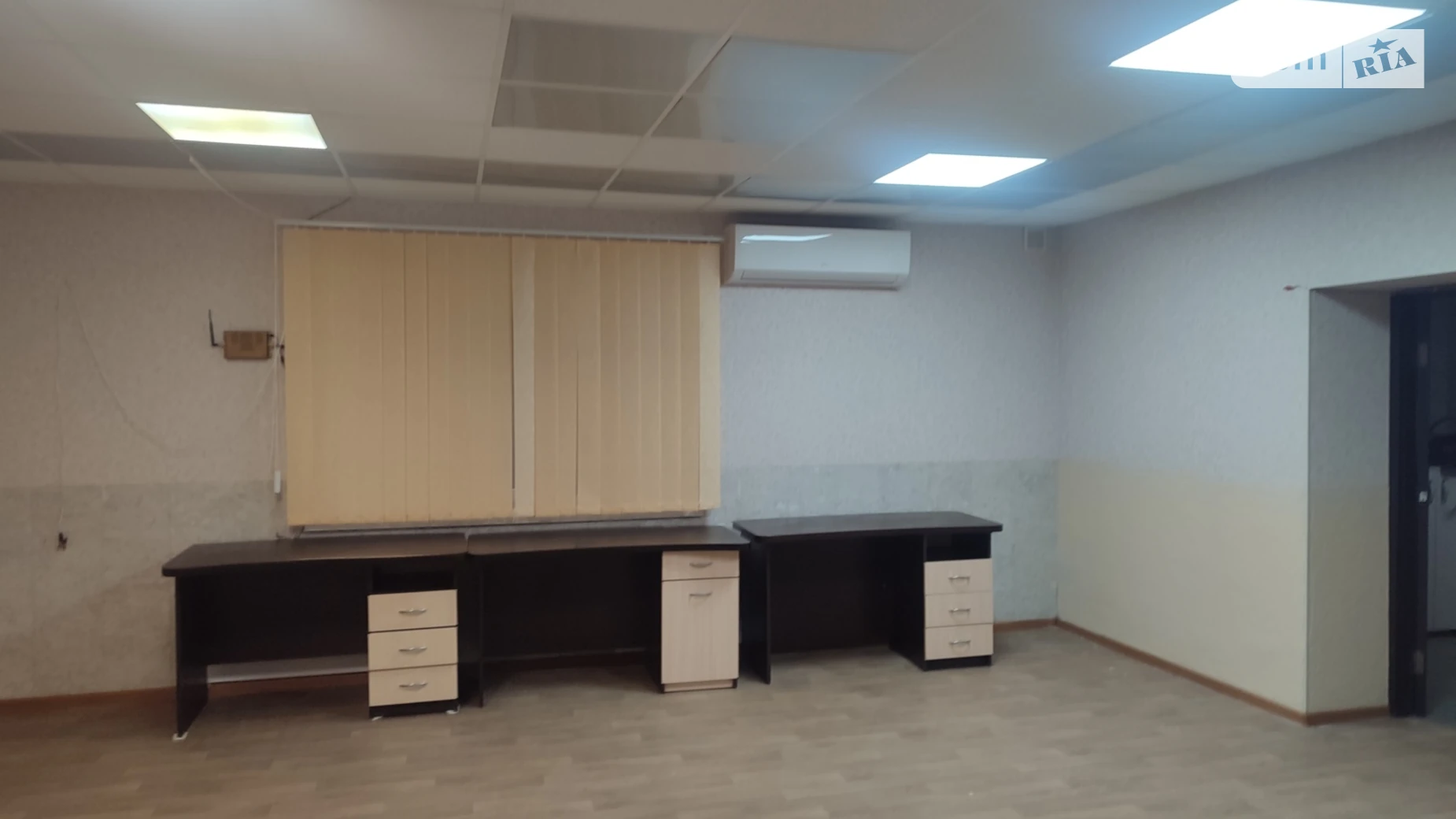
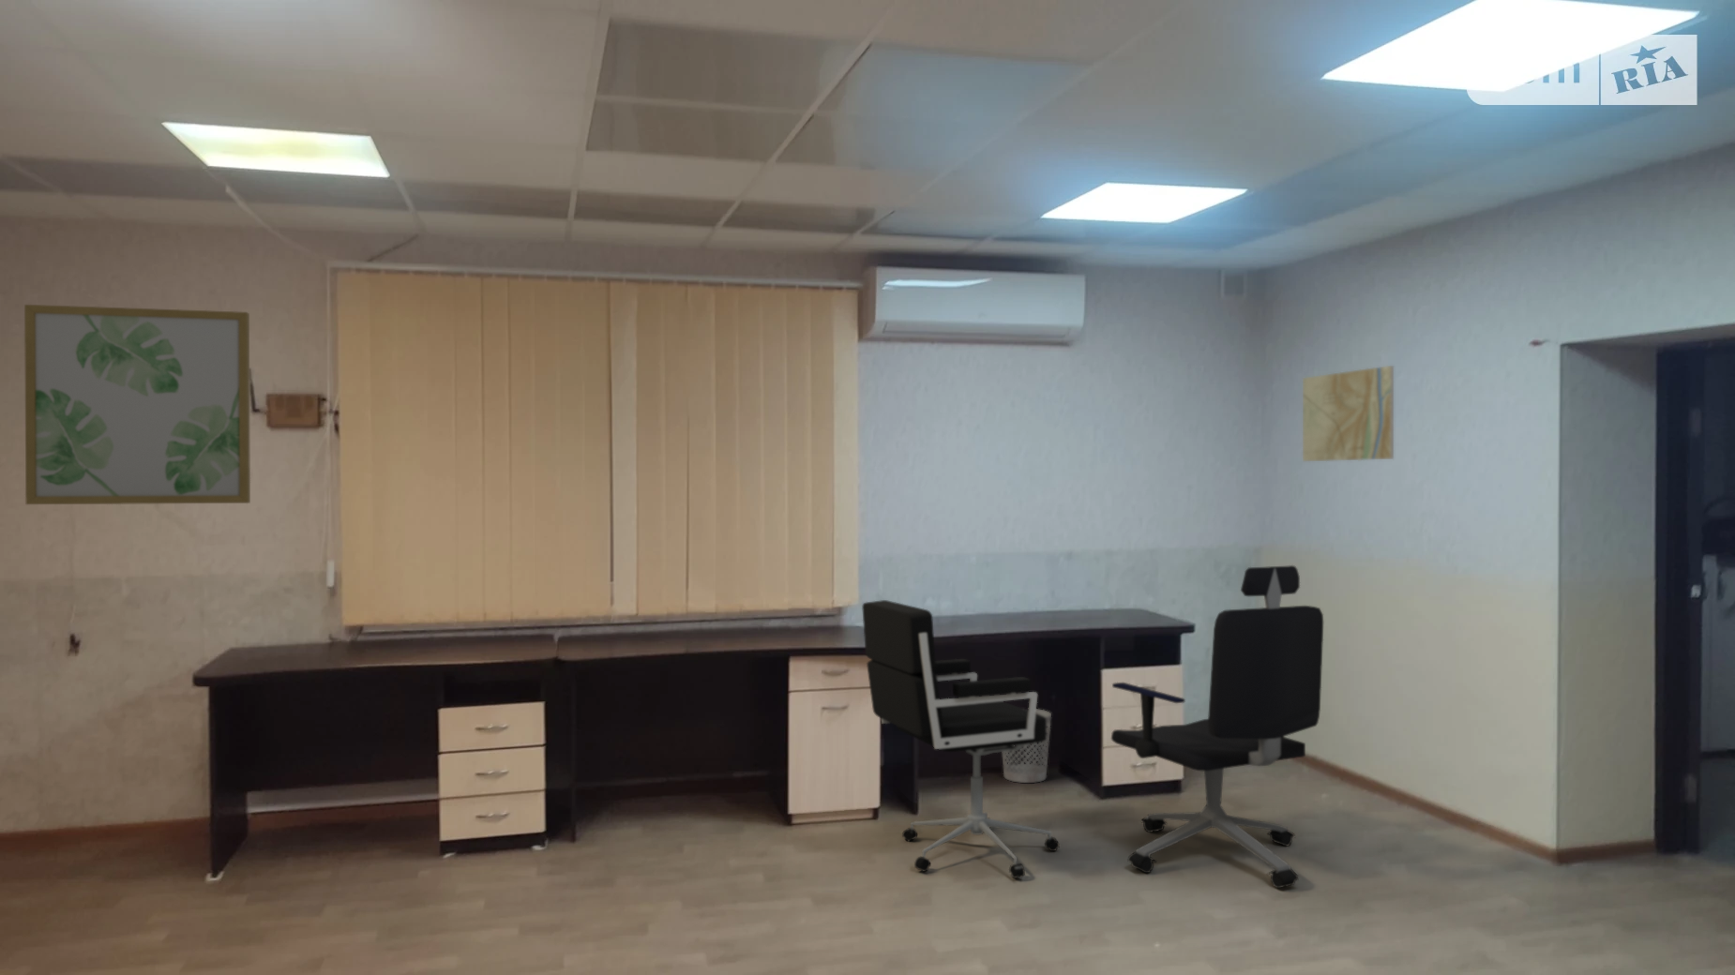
+ wastebasket [1002,708,1052,783]
+ map [1301,364,1394,462]
+ wall art [24,304,251,505]
+ office chair [860,599,1061,880]
+ office chair [1111,564,1324,889]
